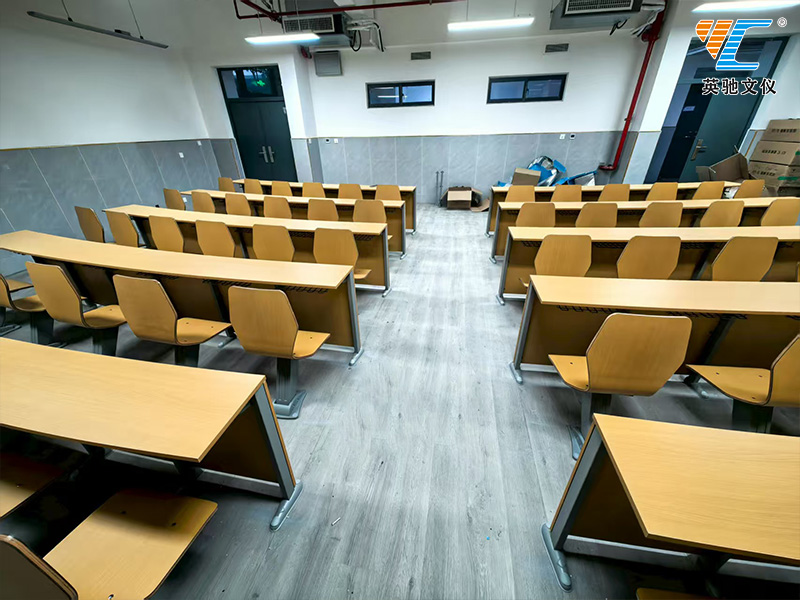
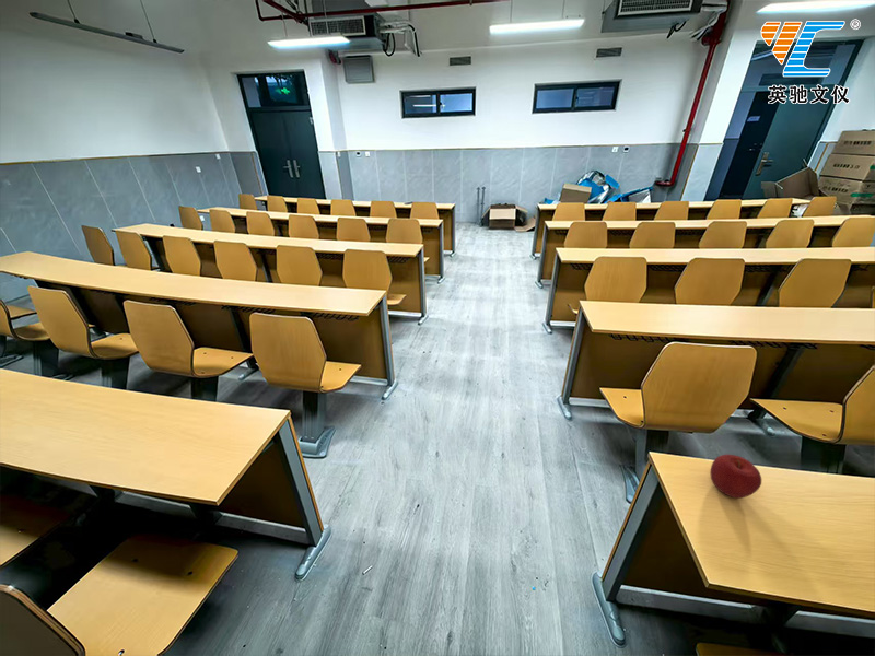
+ apple [709,454,762,500]
